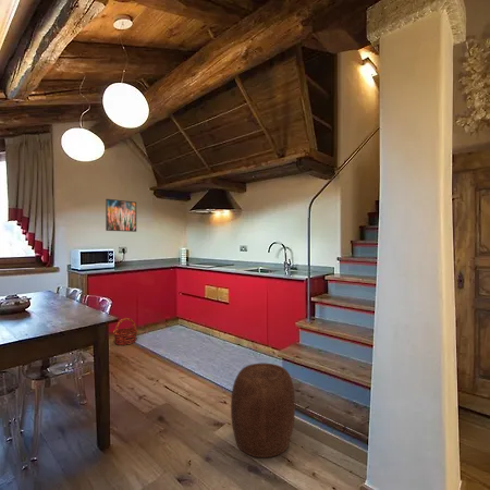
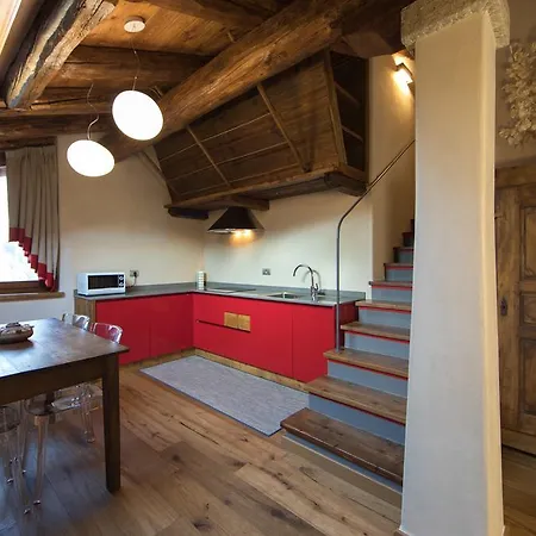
- basket [112,317,138,346]
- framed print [105,198,137,233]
- stool [230,363,296,458]
